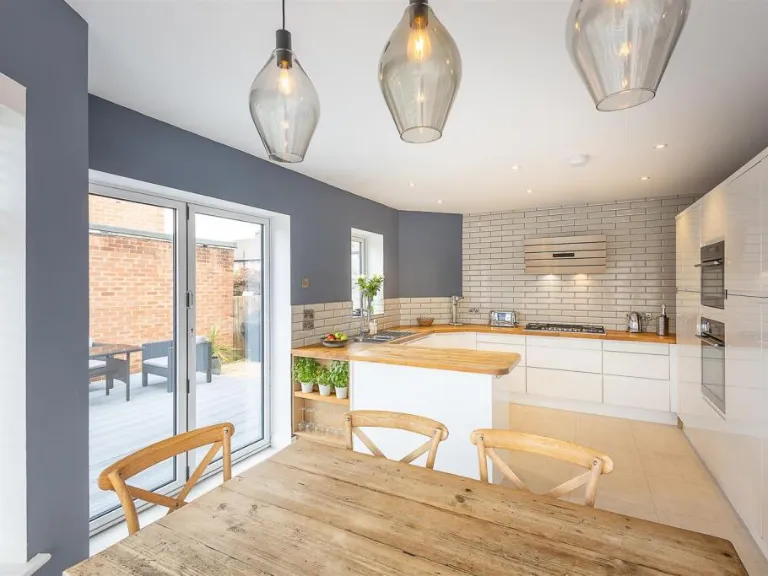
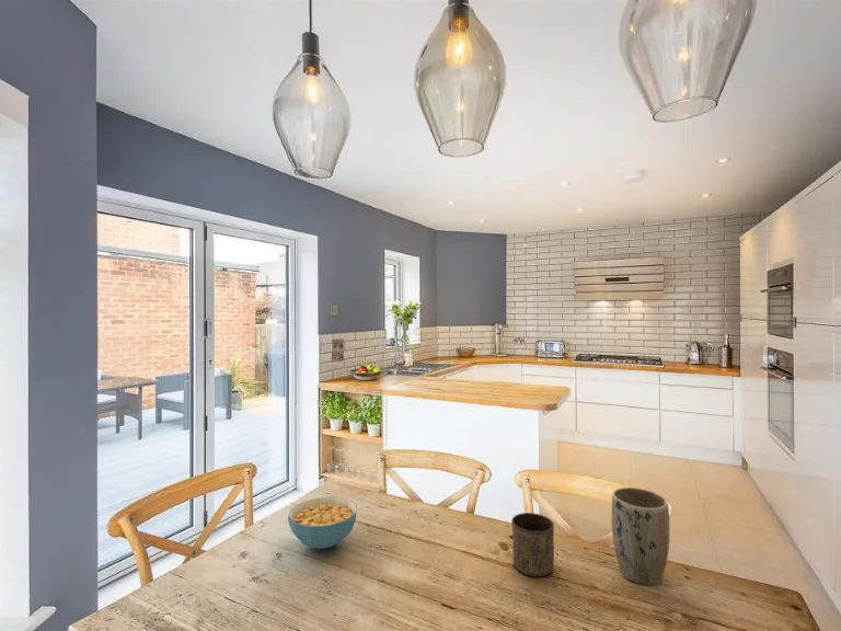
+ plant pot [610,486,671,586]
+ cereal bowl [287,495,358,550]
+ cup [510,512,555,577]
